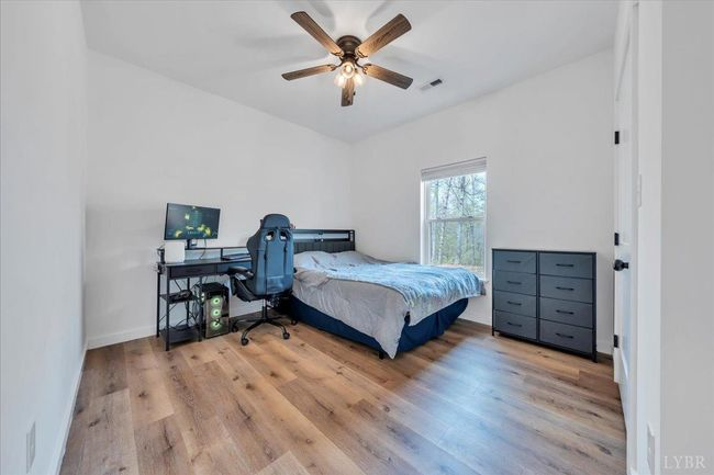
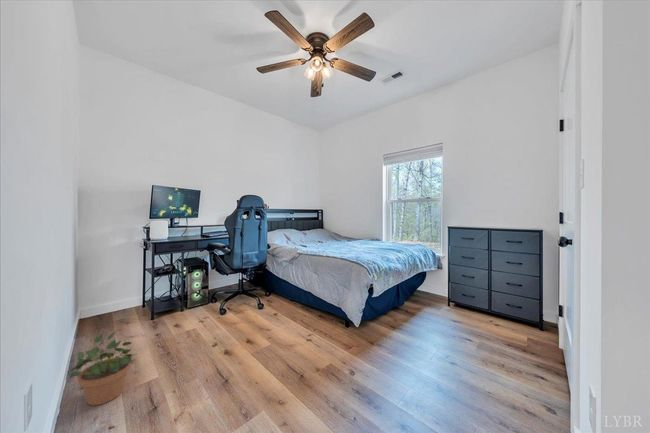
+ potted plant [67,330,138,407]
